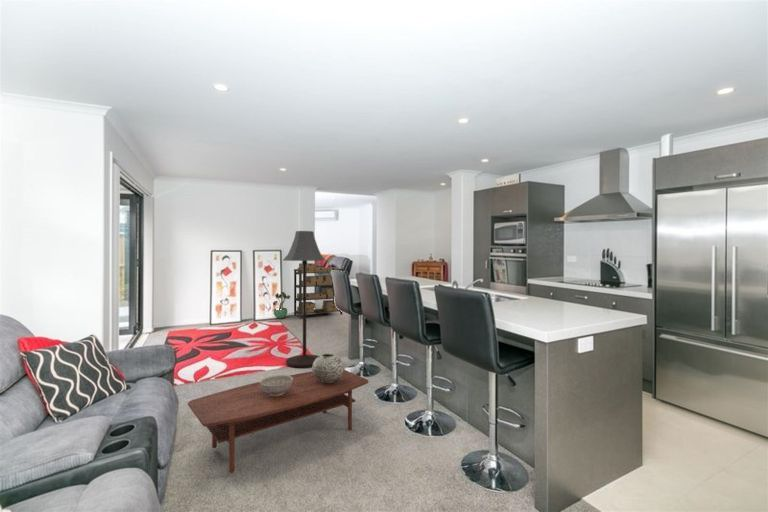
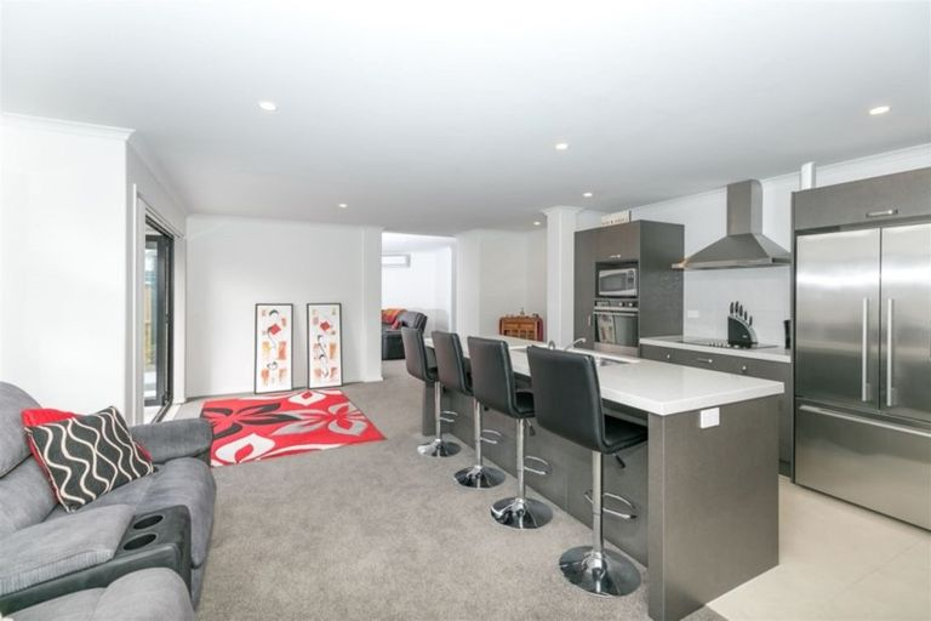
- floor lamp [282,230,326,368]
- potted plant [272,291,291,320]
- shelving unit [293,262,344,319]
- coffee table [187,369,369,474]
- decorative bowl [259,374,293,396]
- vase [311,353,345,383]
